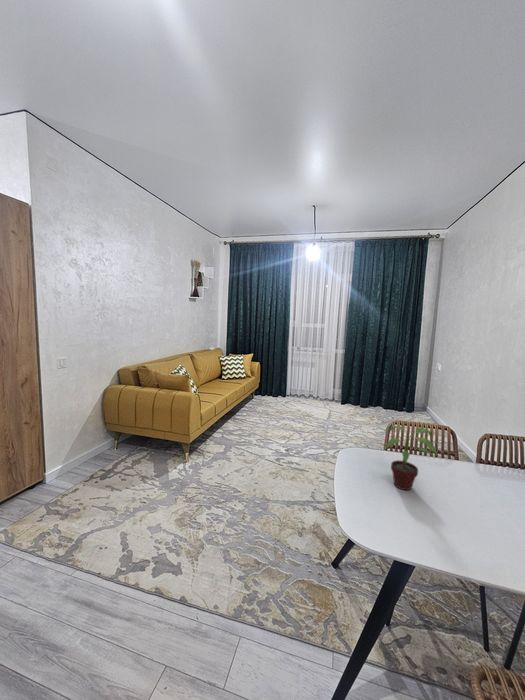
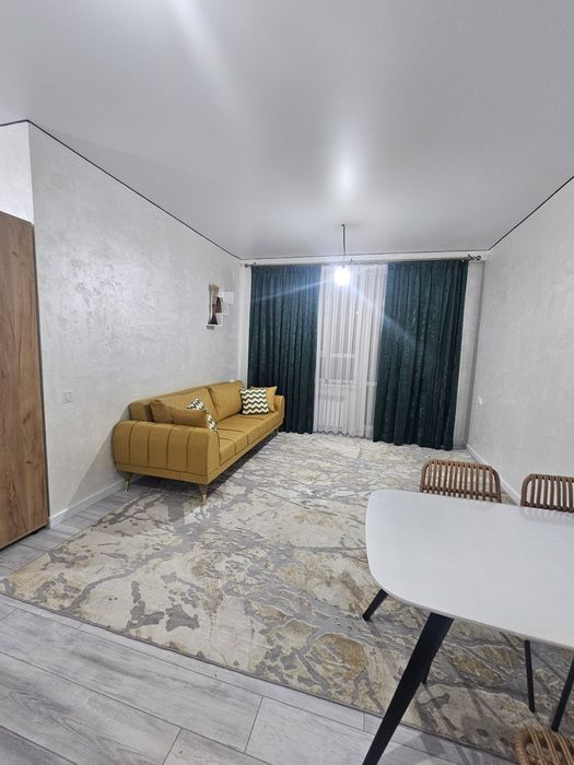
- potted plant [385,425,439,491]
